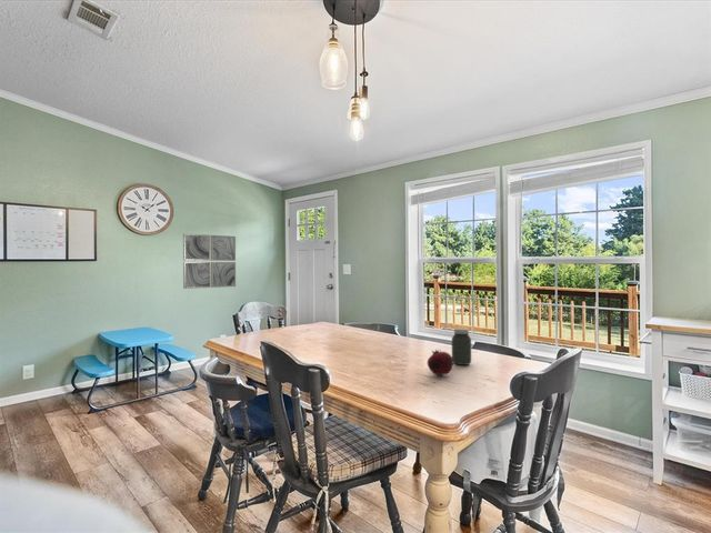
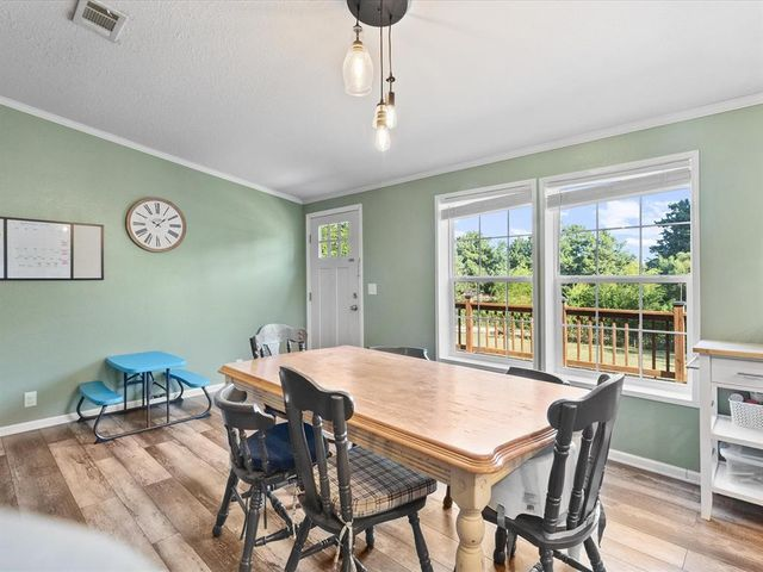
- jar [451,326,472,366]
- fruit [427,349,454,376]
- wall art [182,232,237,290]
